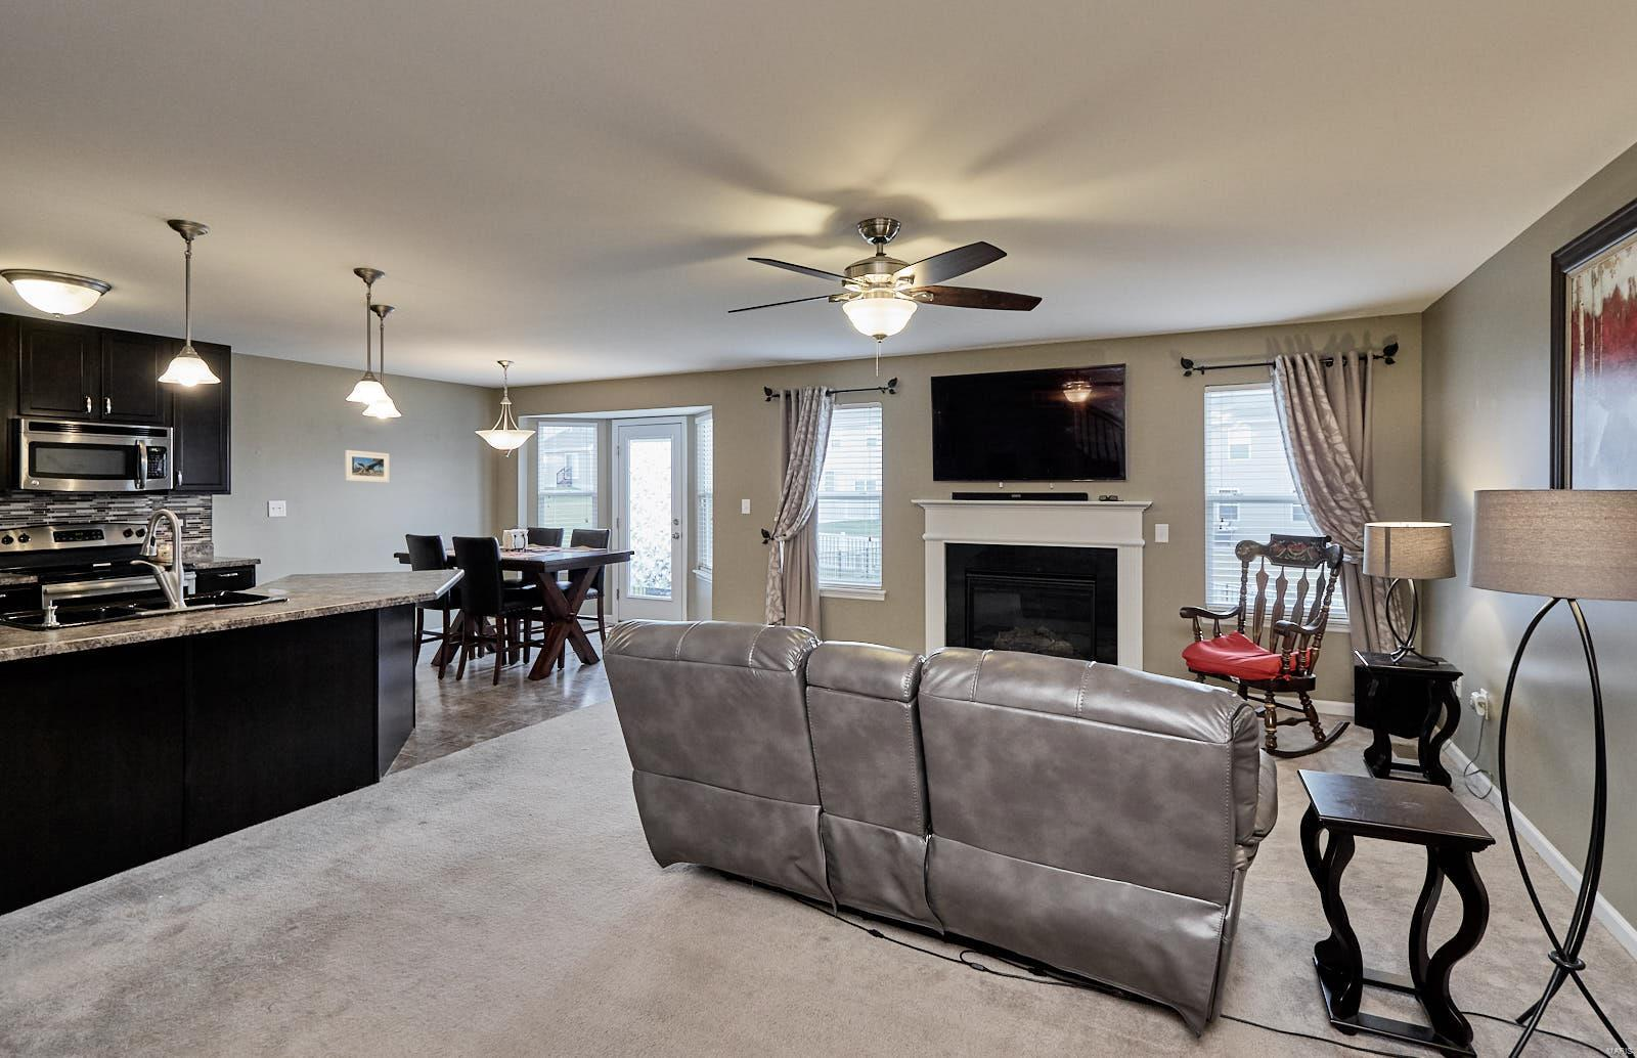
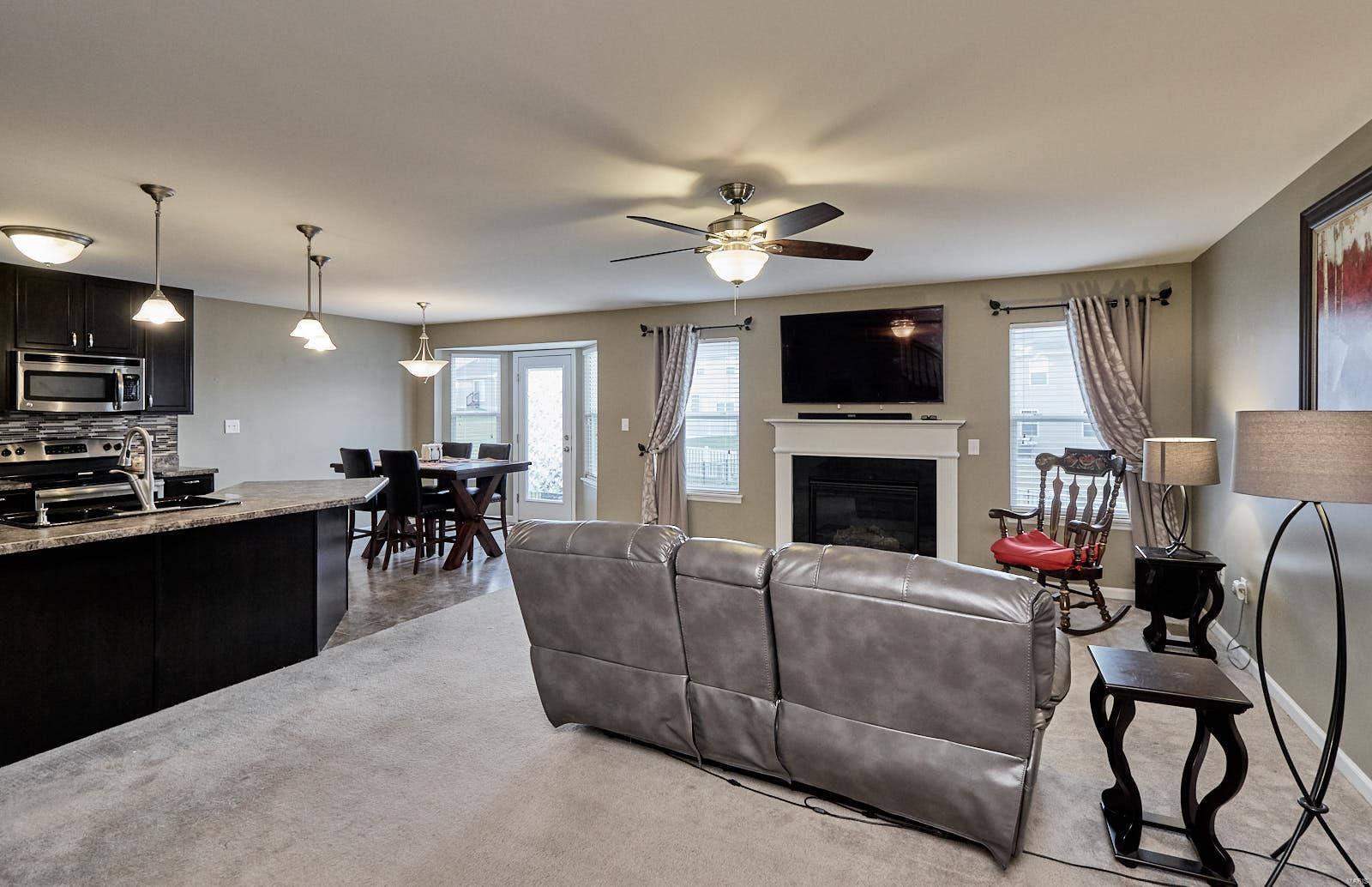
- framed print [344,450,391,484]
